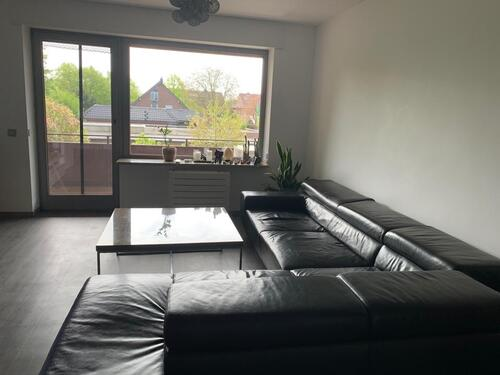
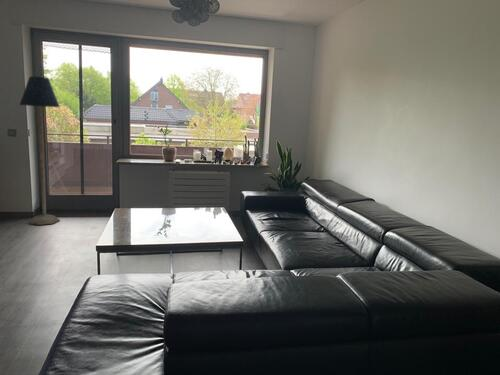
+ floor lamp [19,75,61,226]
